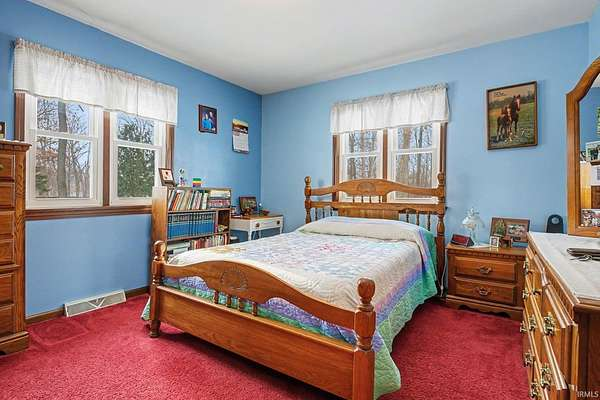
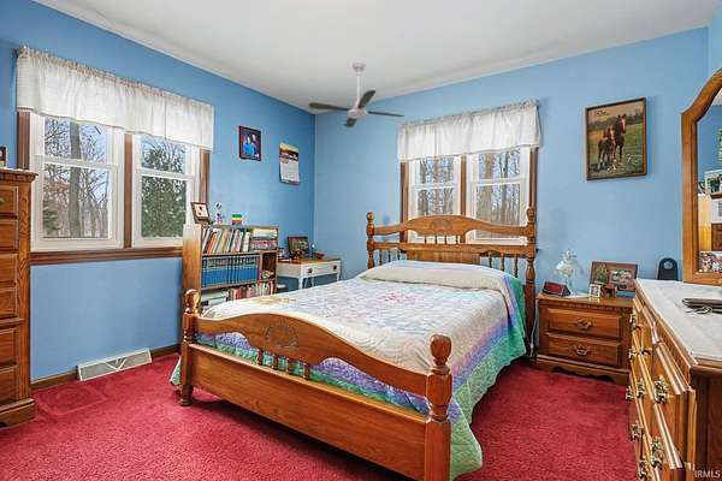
+ ceiling fan [308,60,406,129]
